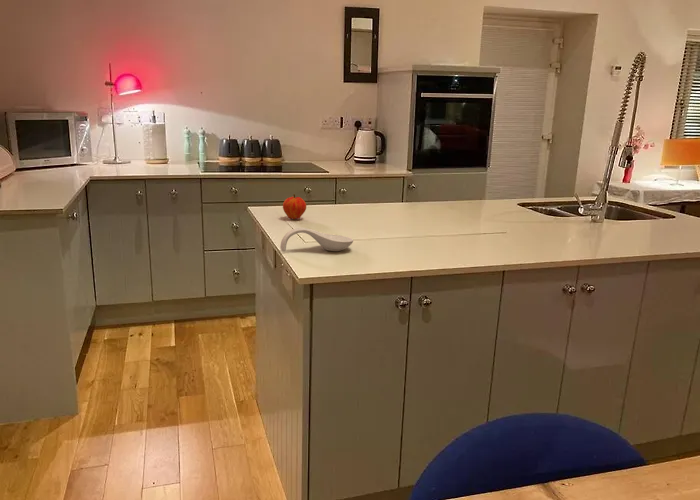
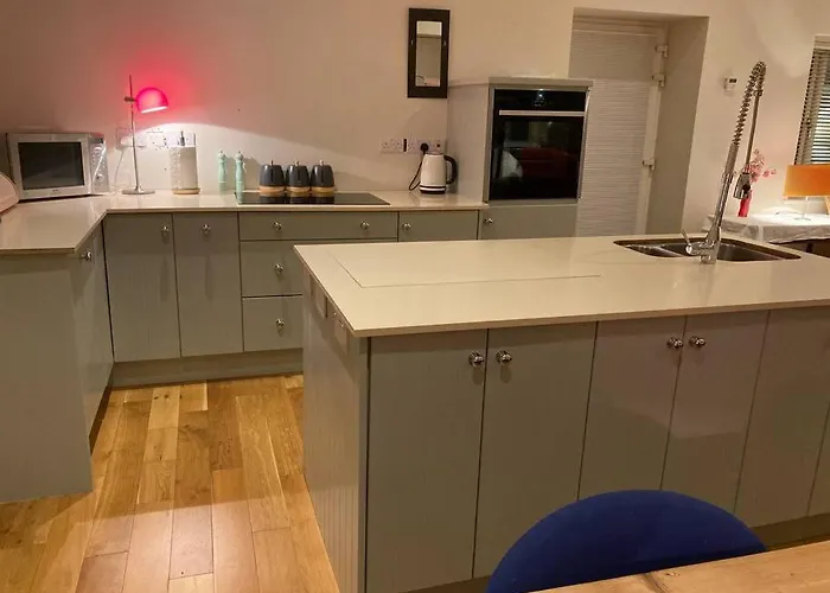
- fruit [282,193,307,220]
- spoon rest [279,227,354,252]
